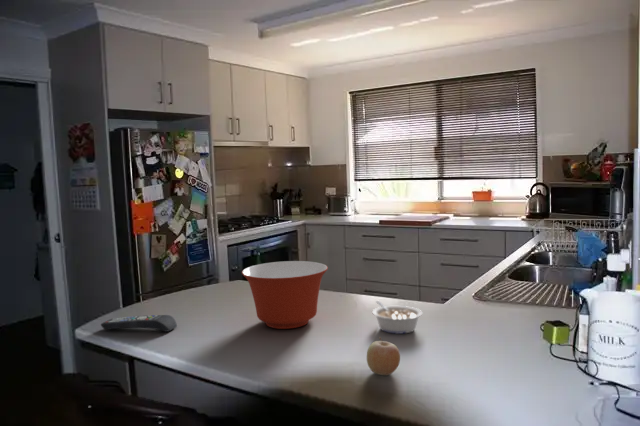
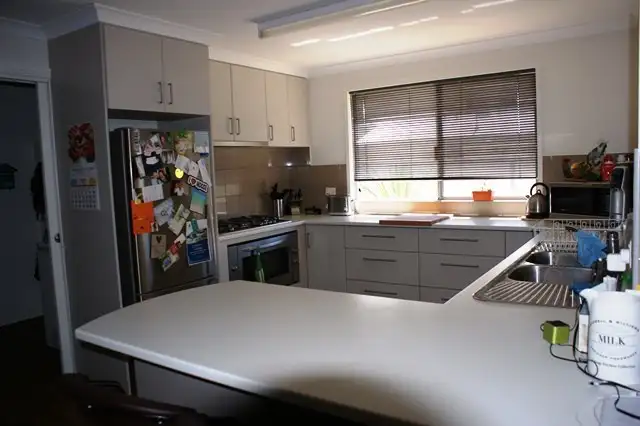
- mixing bowl [241,260,329,330]
- fruit [366,336,401,376]
- remote control [100,314,178,333]
- legume [371,300,423,335]
